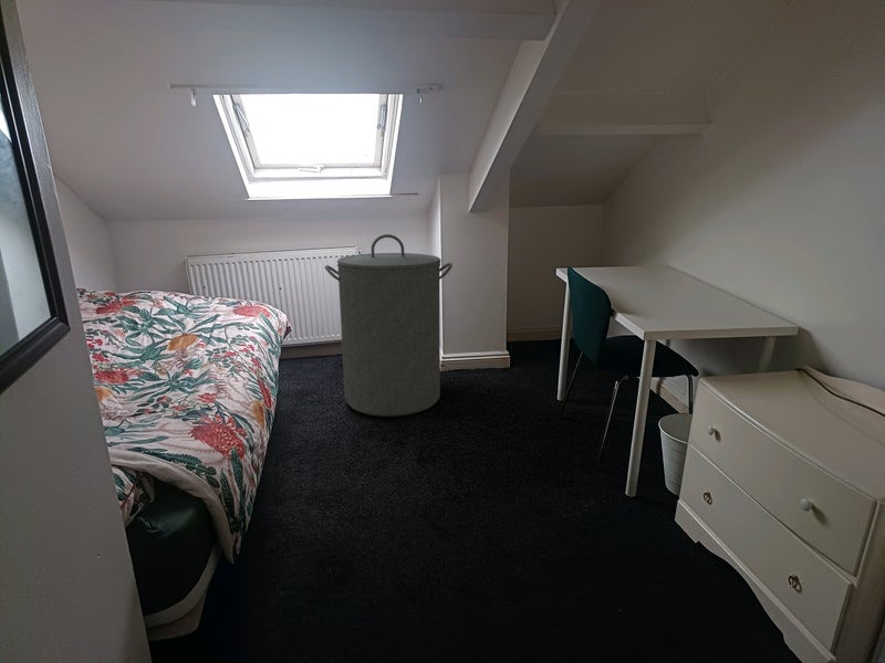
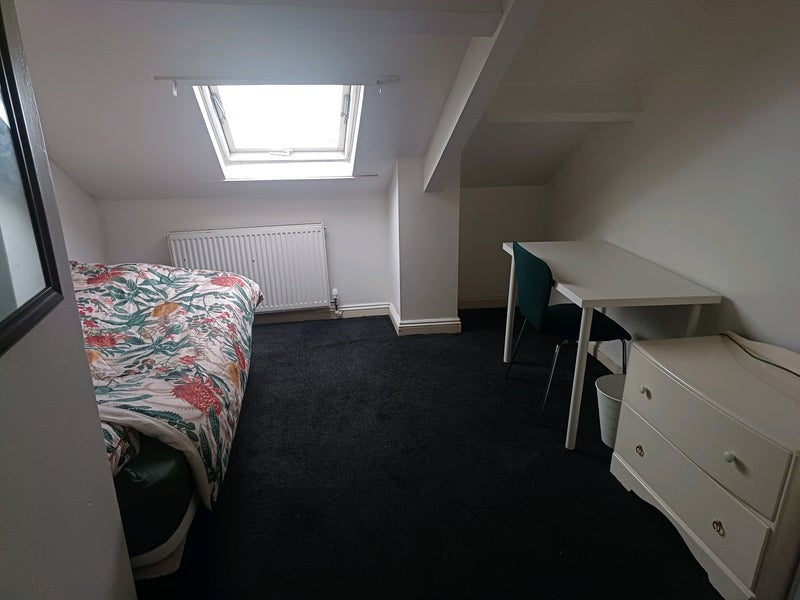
- laundry hamper [324,233,454,418]
